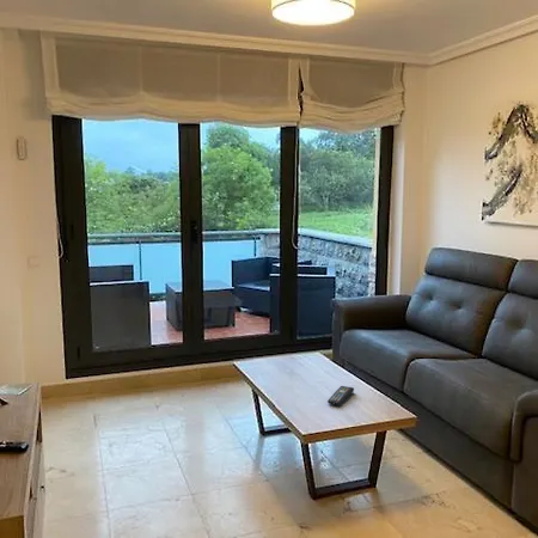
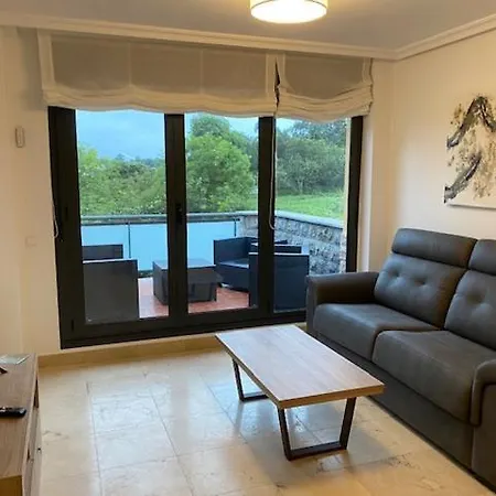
- remote control [326,385,355,406]
